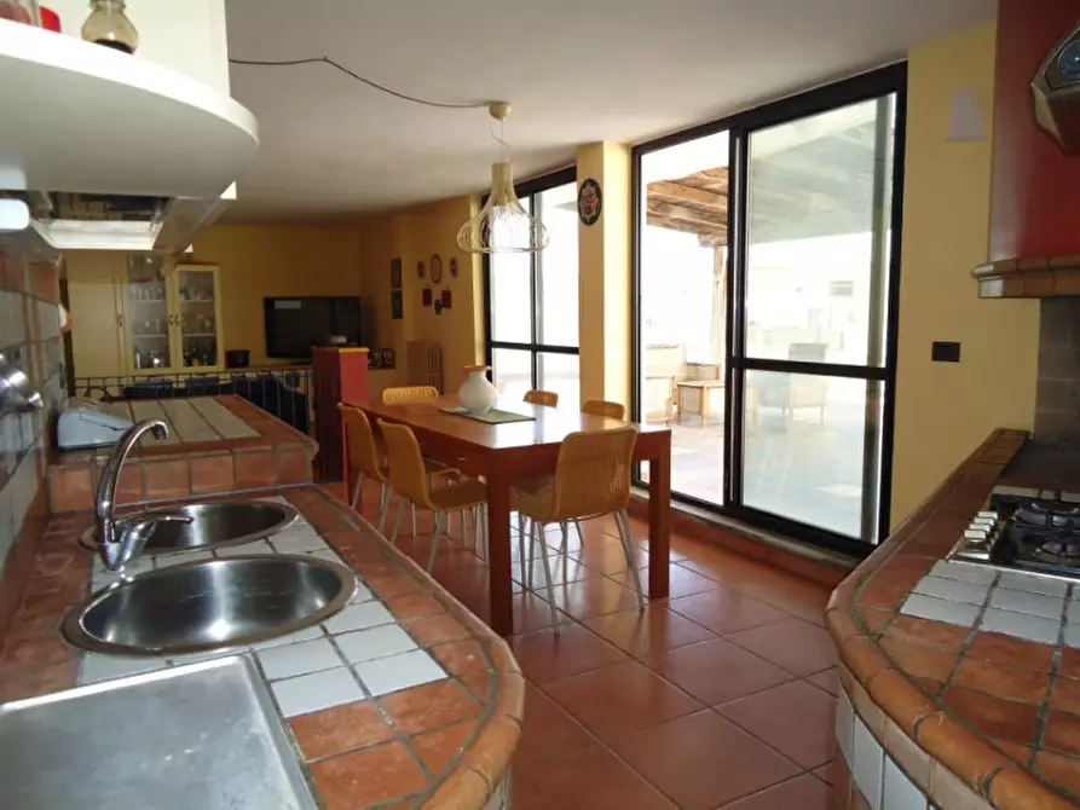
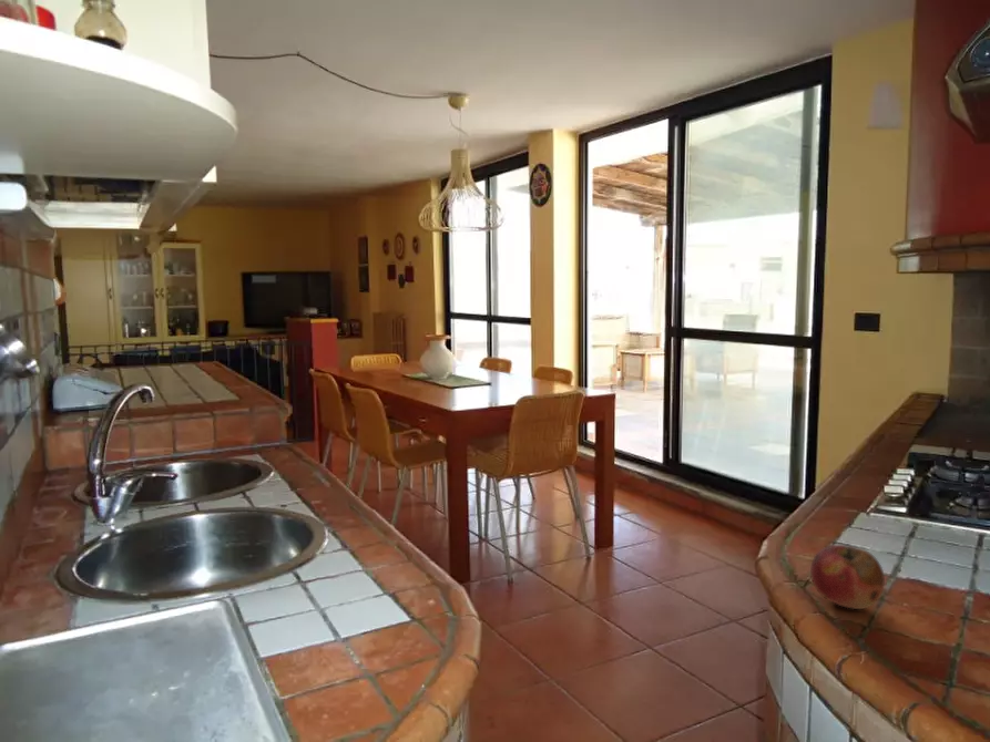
+ fruit [809,544,886,610]
